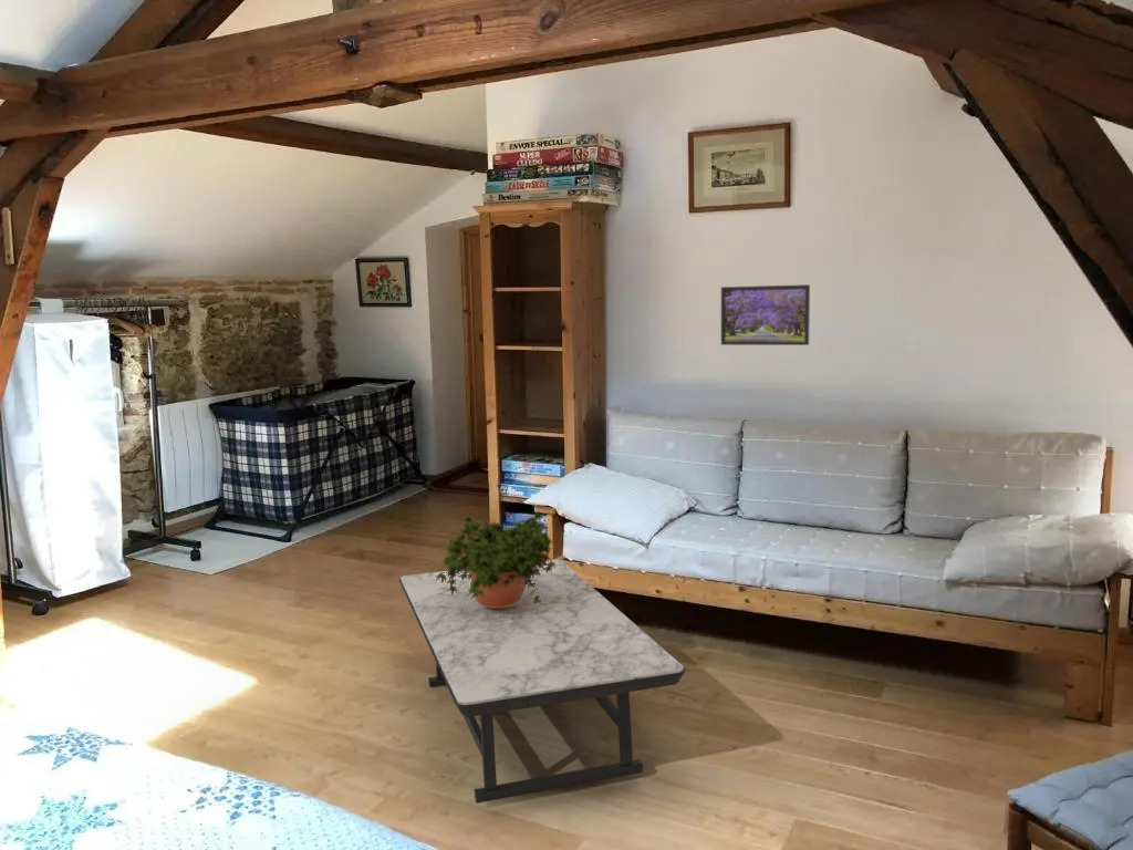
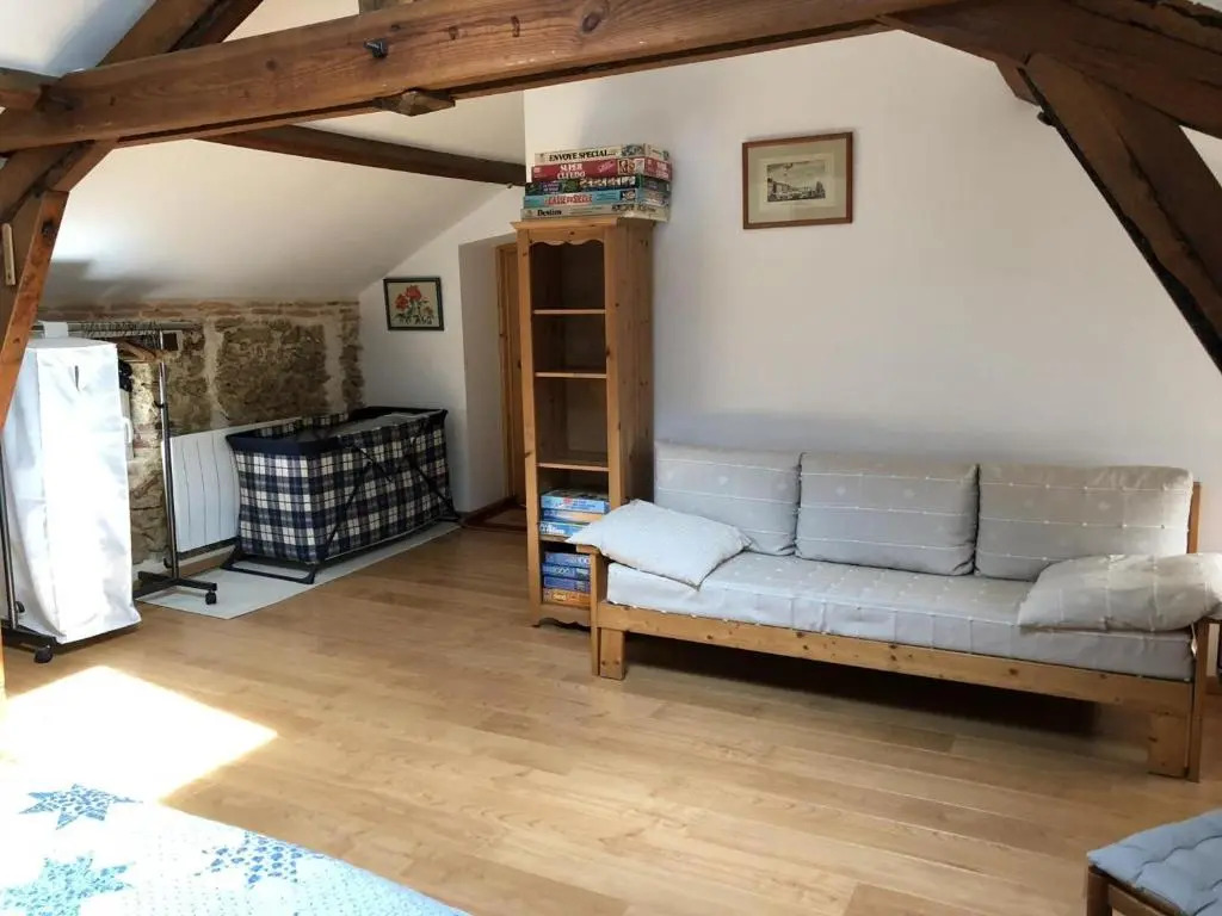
- potted plant [436,509,557,612]
- coffee table [398,558,687,805]
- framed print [720,283,811,346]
